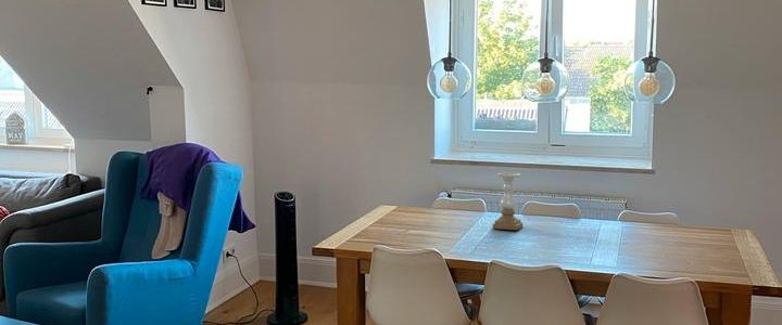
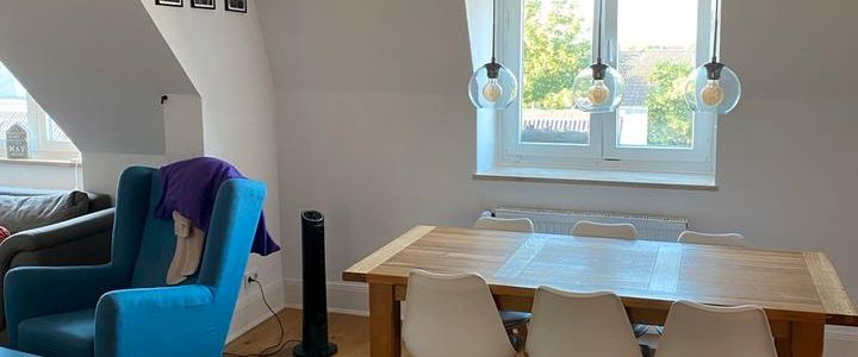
- candle holder [492,172,524,231]
